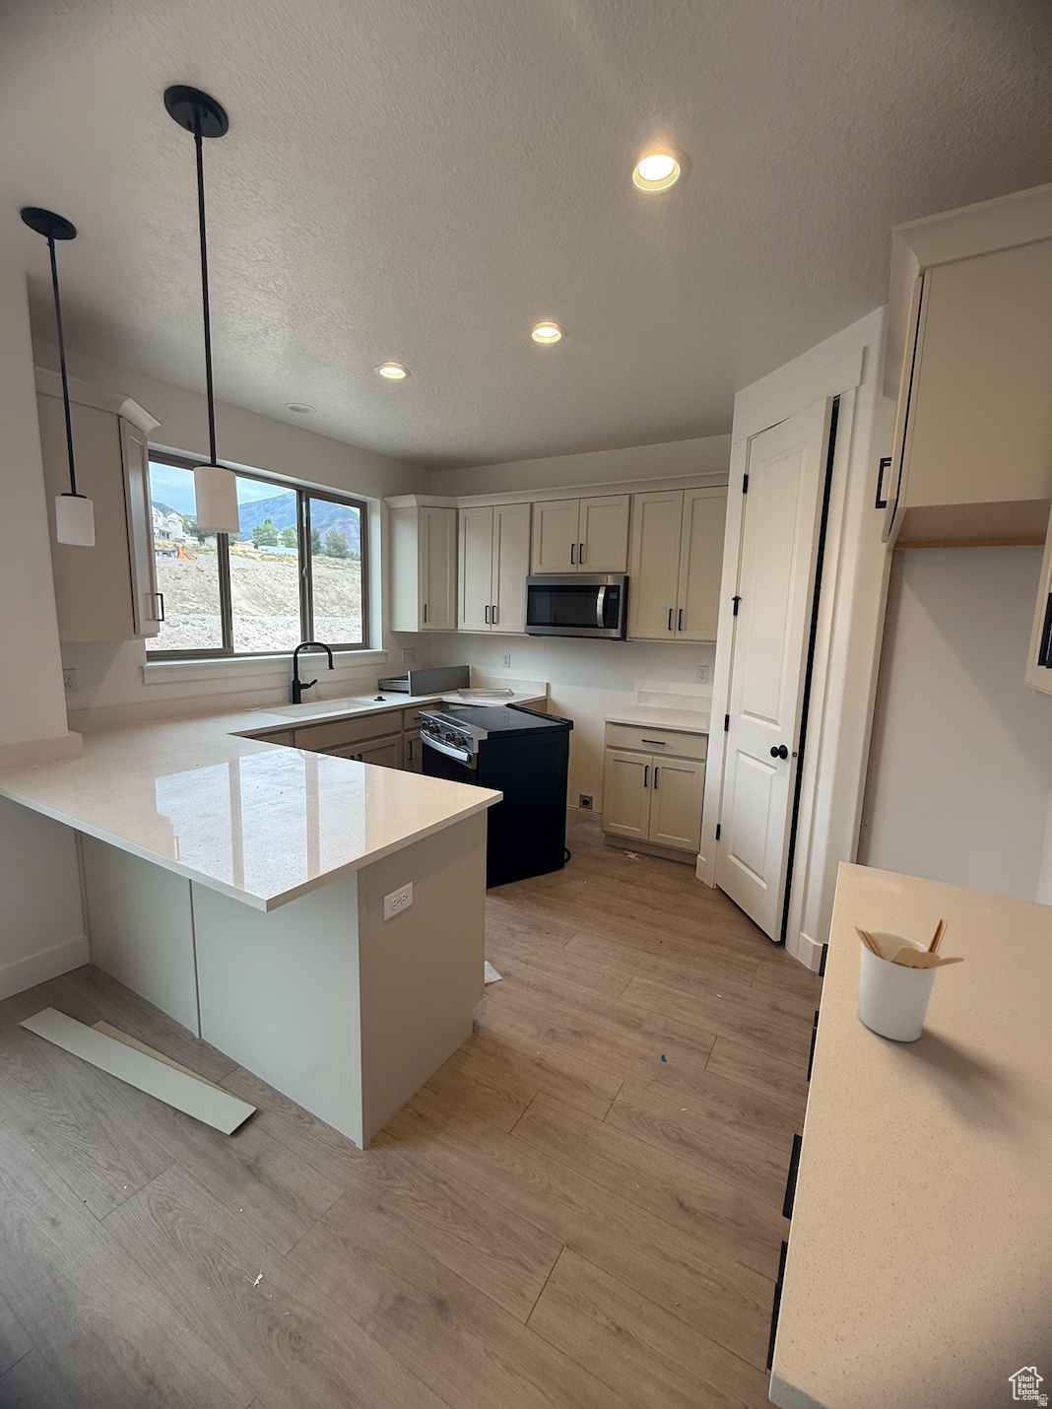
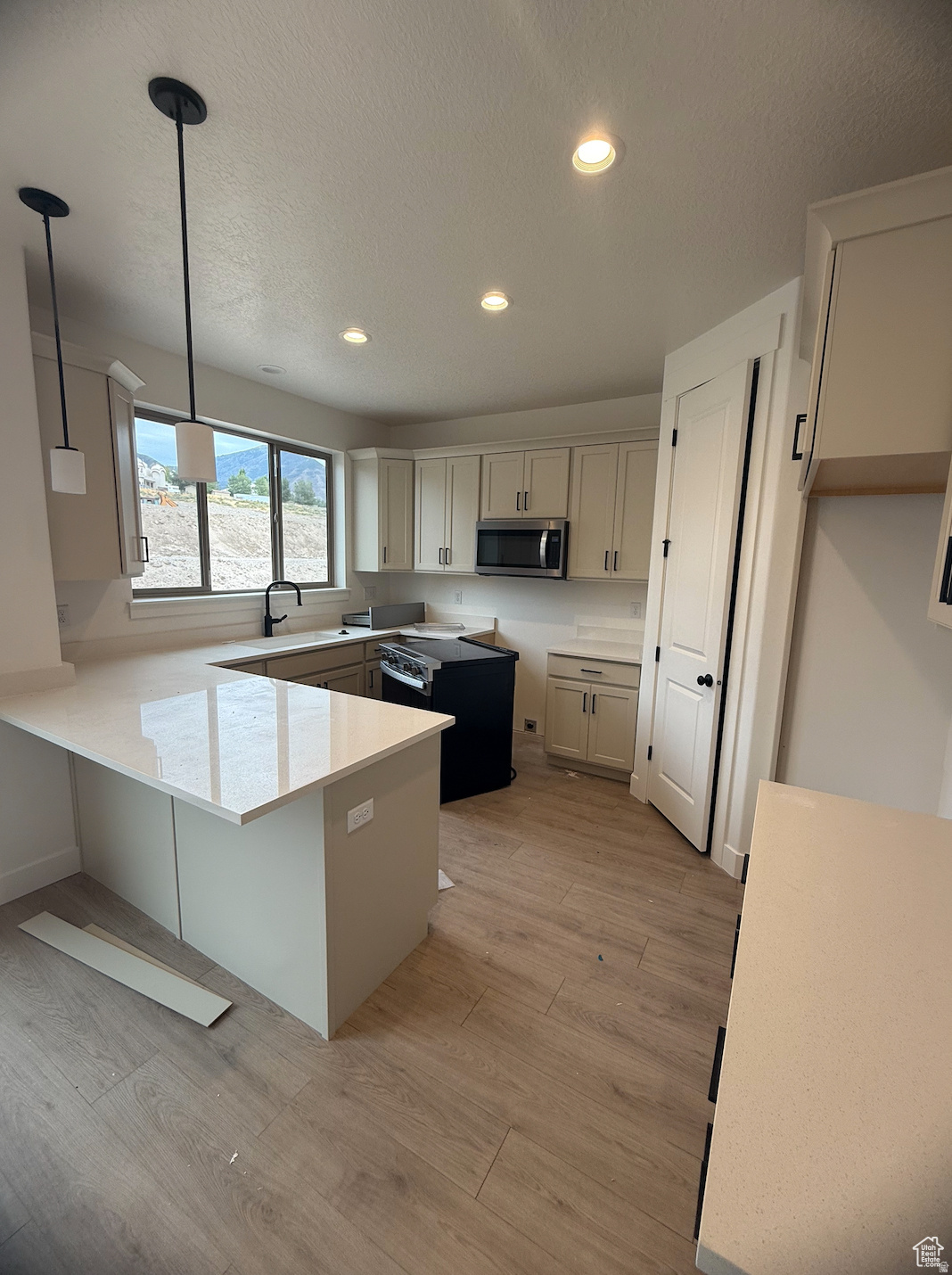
- utensil holder [853,915,966,1042]
